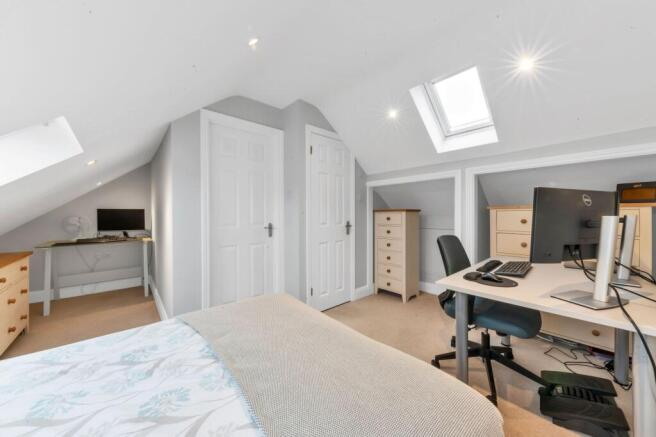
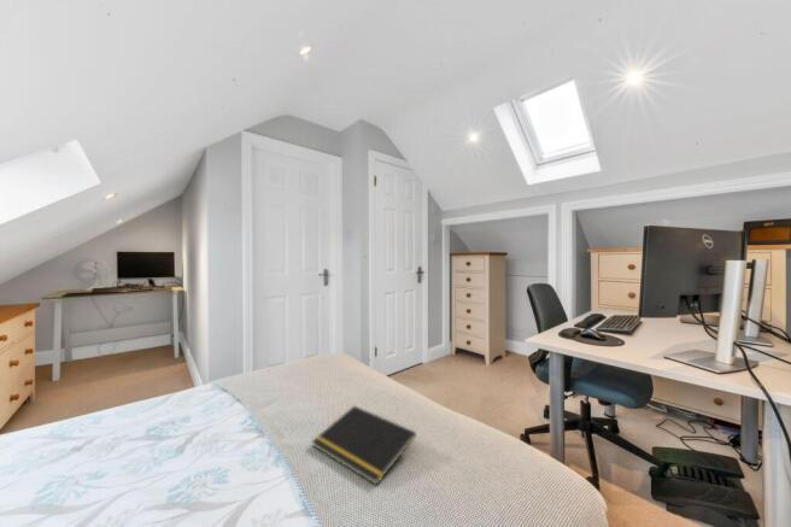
+ notepad [311,405,417,486]
